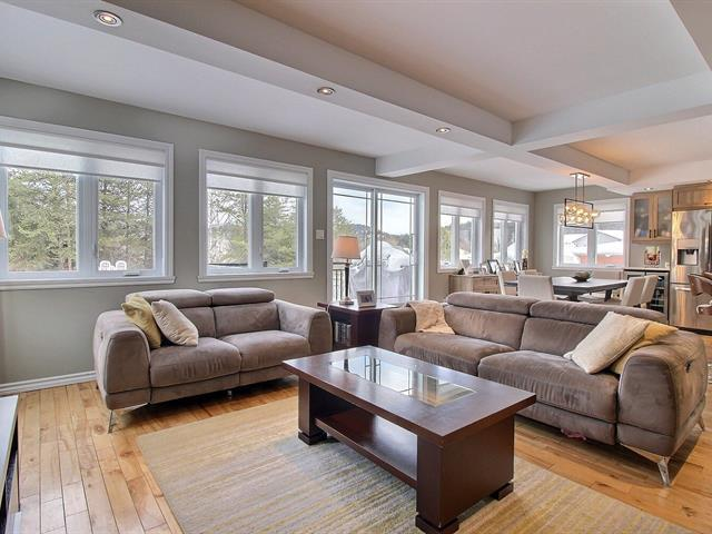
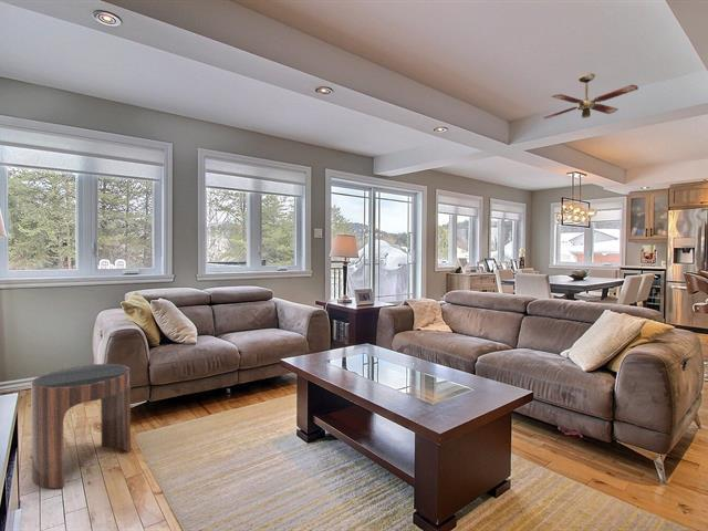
+ ceiling fan [542,72,639,119]
+ side table [30,363,132,489]
